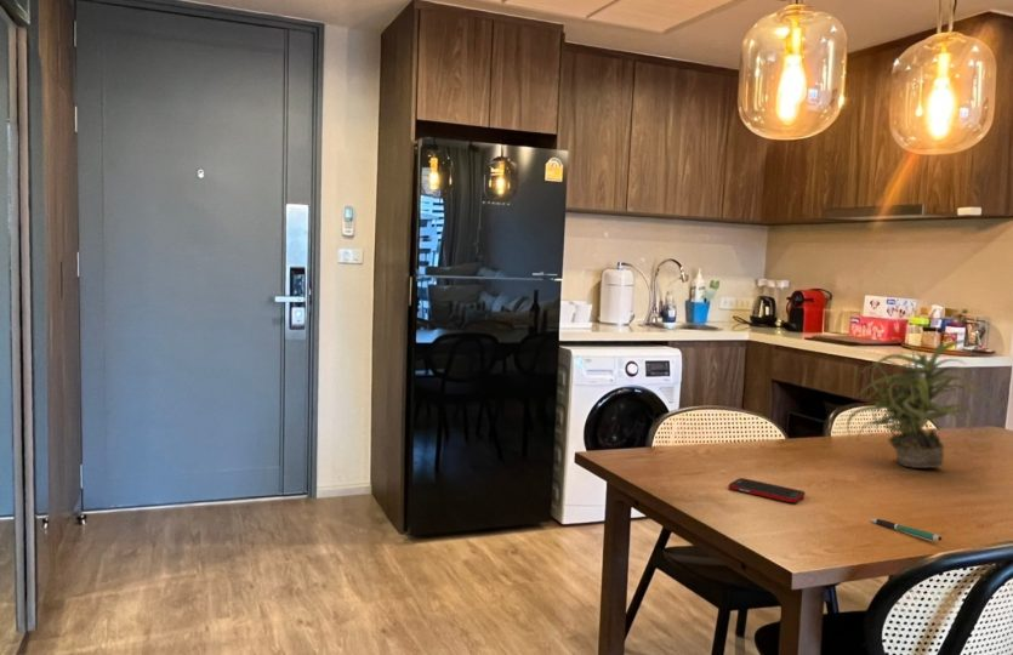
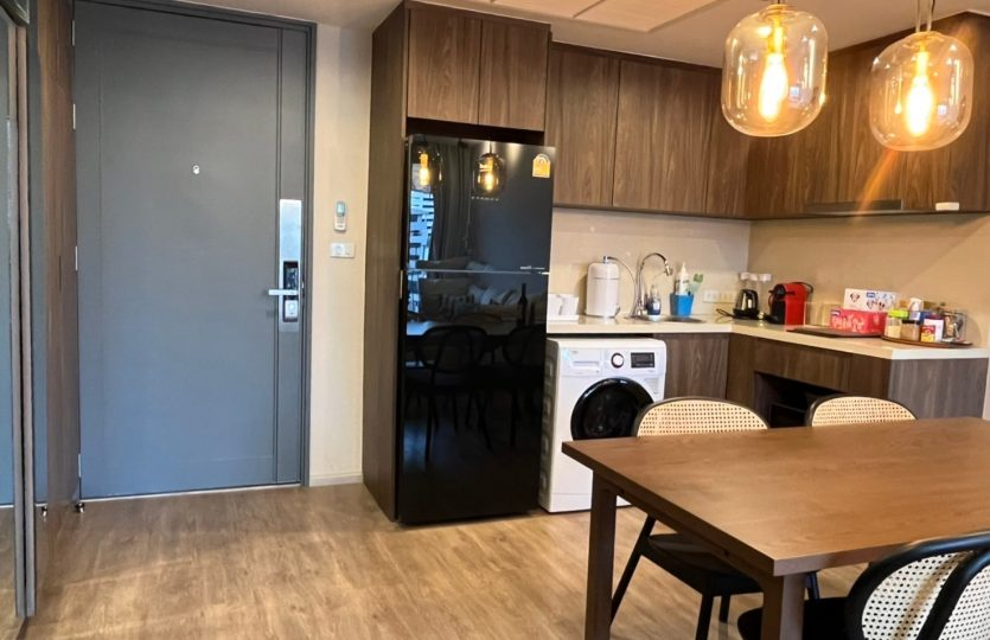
- pen [870,518,943,542]
- cell phone [728,477,807,505]
- potted plant [846,331,1000,469]
